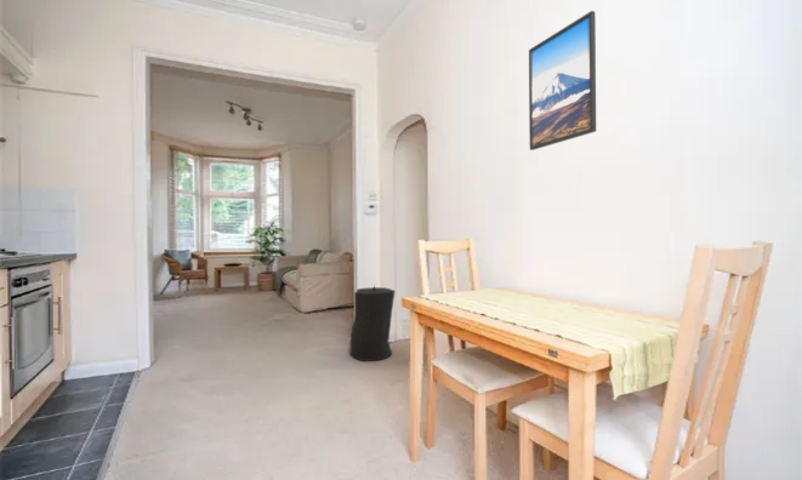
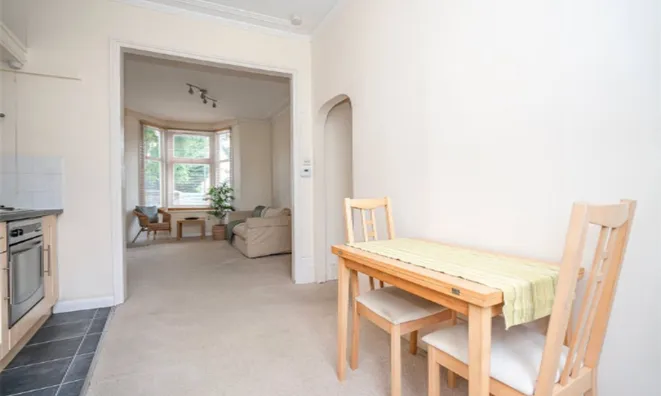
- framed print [528,10,597,152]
- trash can [349,284,397,362]
